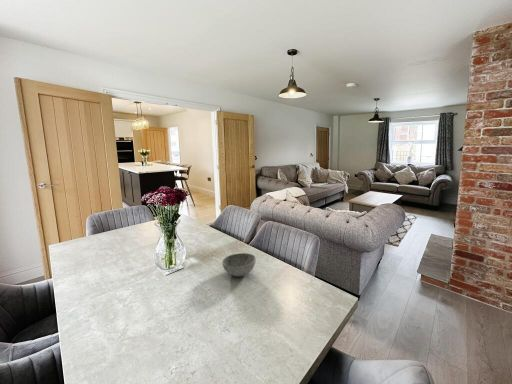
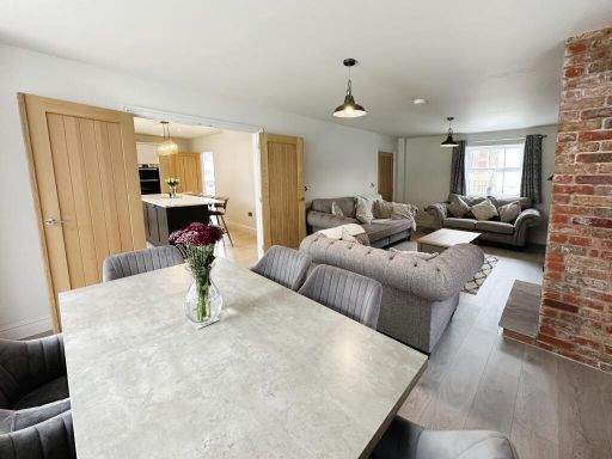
- bowl [221,252,257,277]
